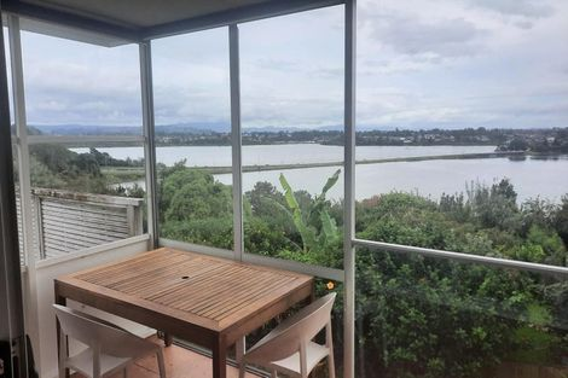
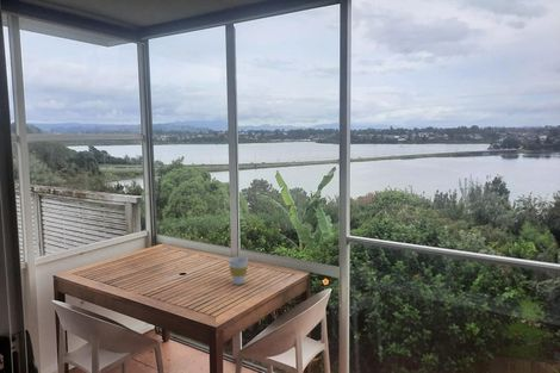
+ cup [228,255,249,286]
